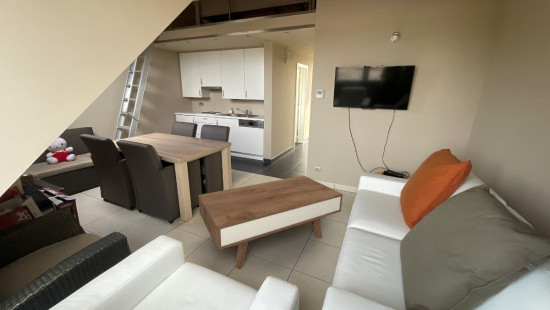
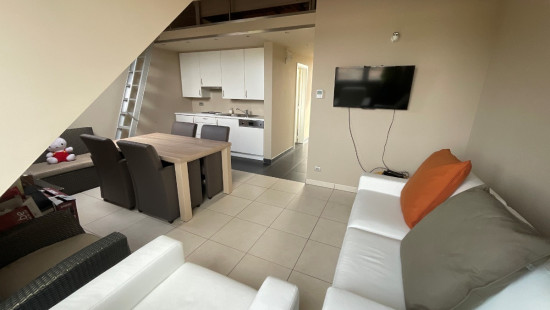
- coffee table [197,175,344,270]
